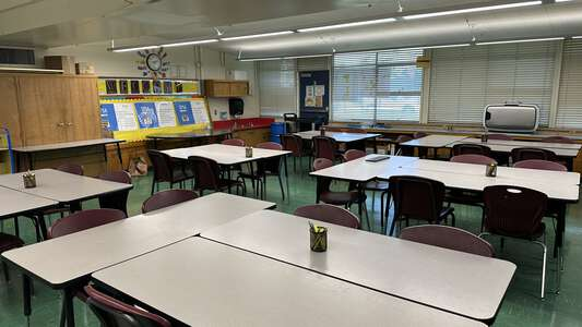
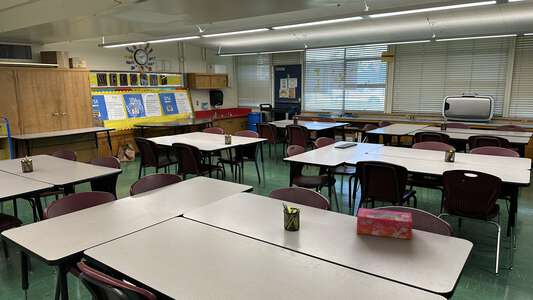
+ tissue box [356,207,413,240]
